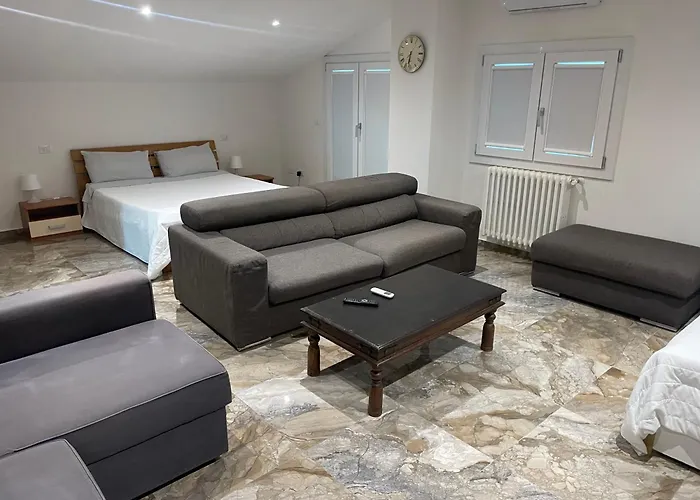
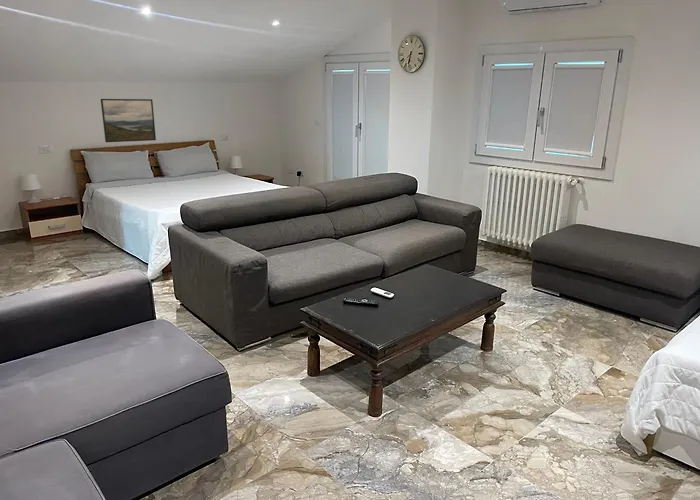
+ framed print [100,98,157,143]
